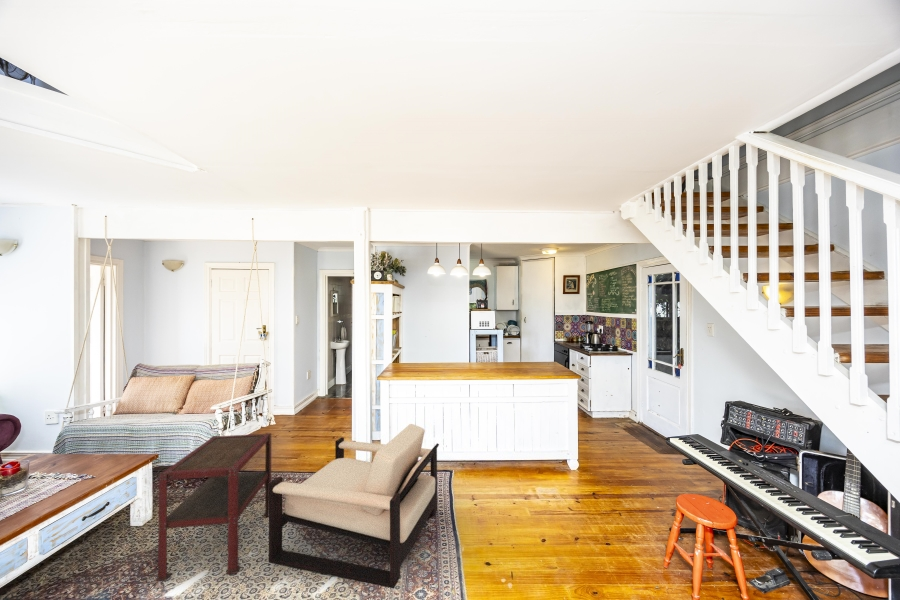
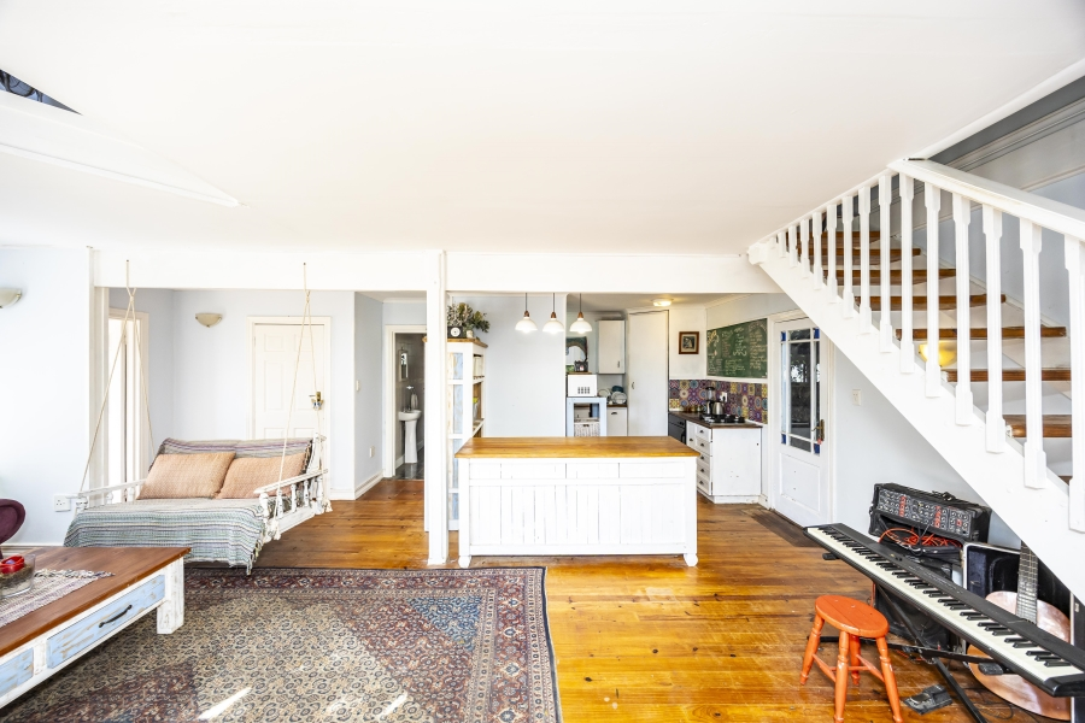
- side table [155,432,272,582]
- armchair [268,423,440,589]
